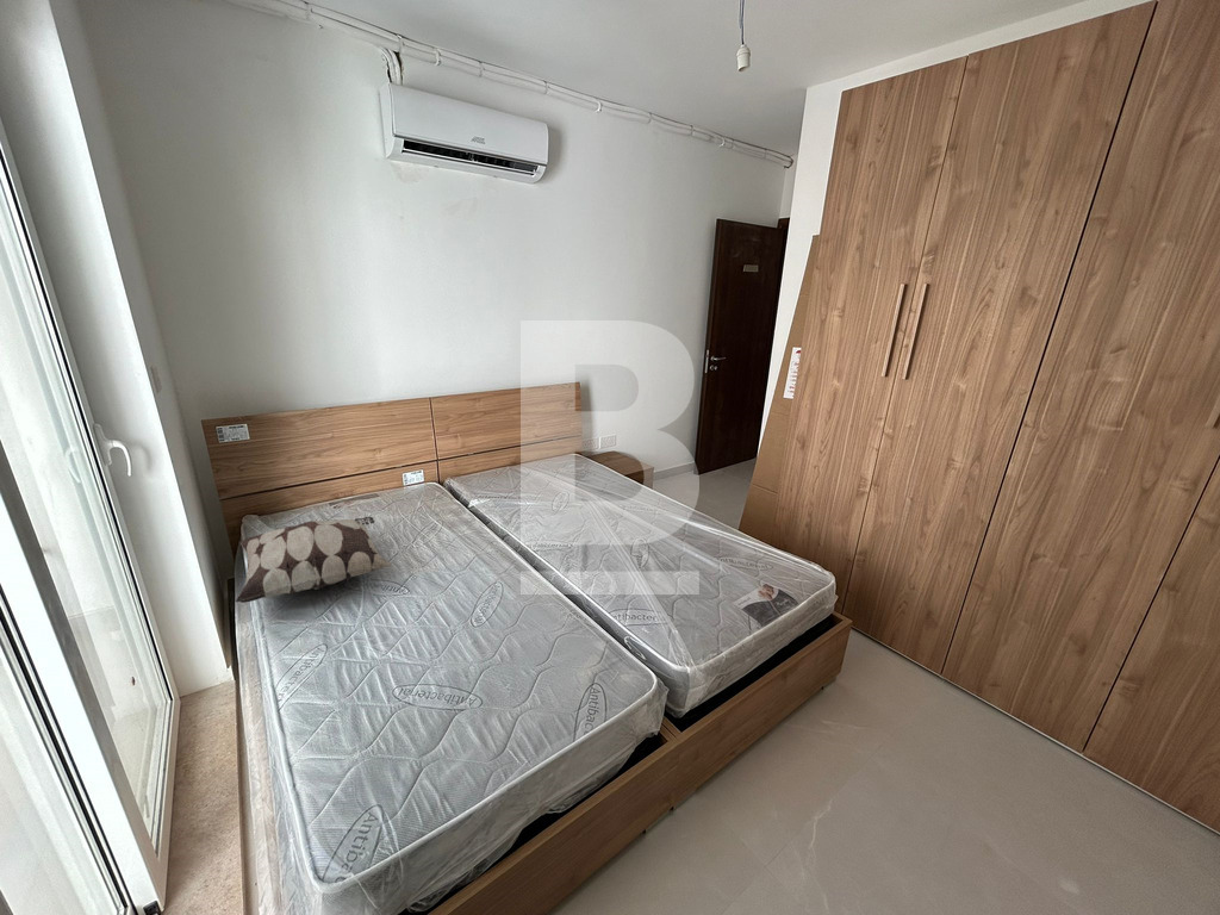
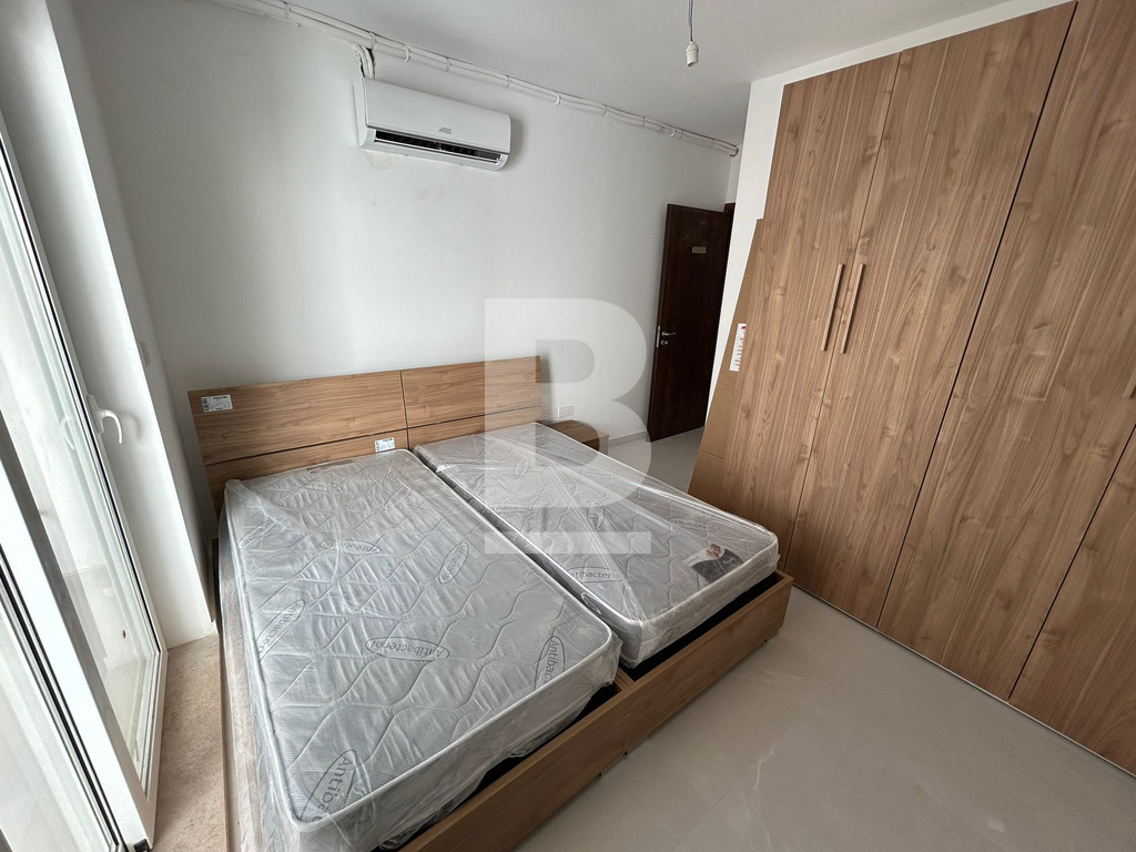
- decorative pillow [235,516,393,604]
